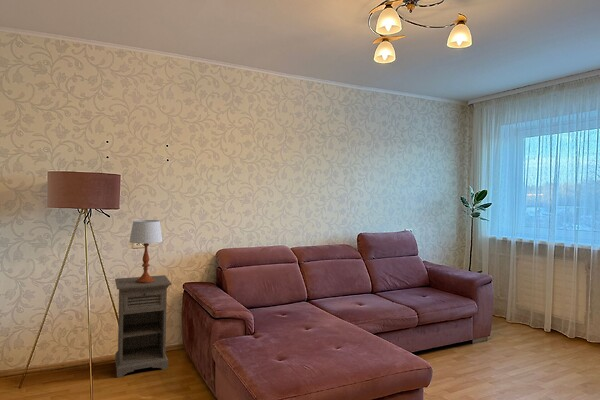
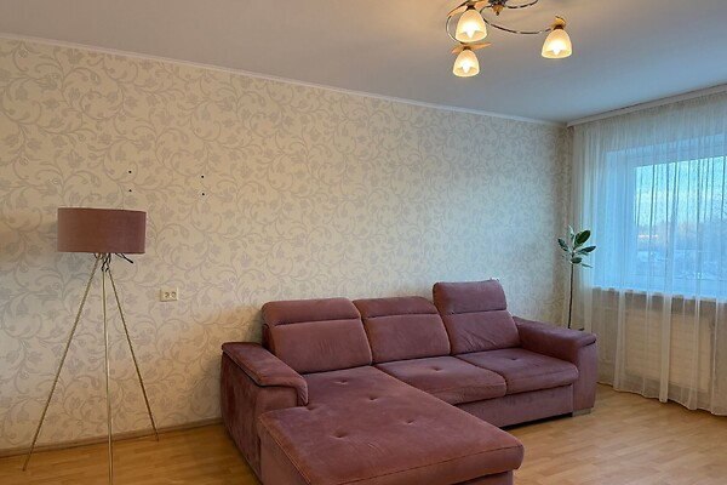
- table lamp [128,219,163,283]
- nightstand [114,274,172,379]
